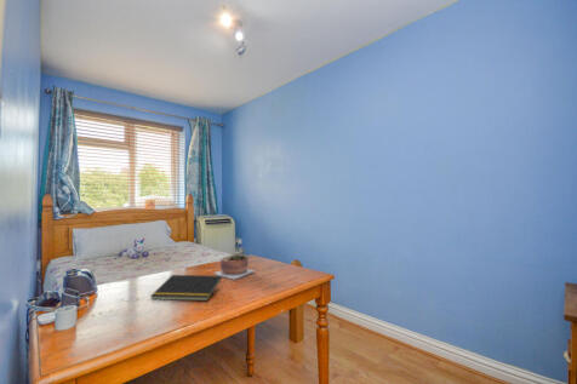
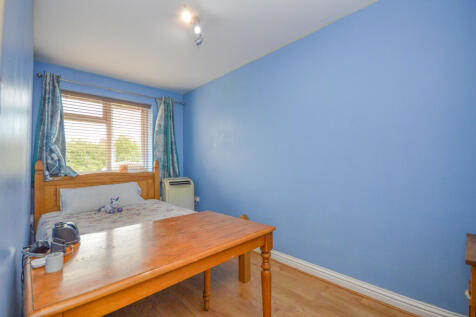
- notepad [149,274,223,302]
- succulent plant [213,246,255,281]
